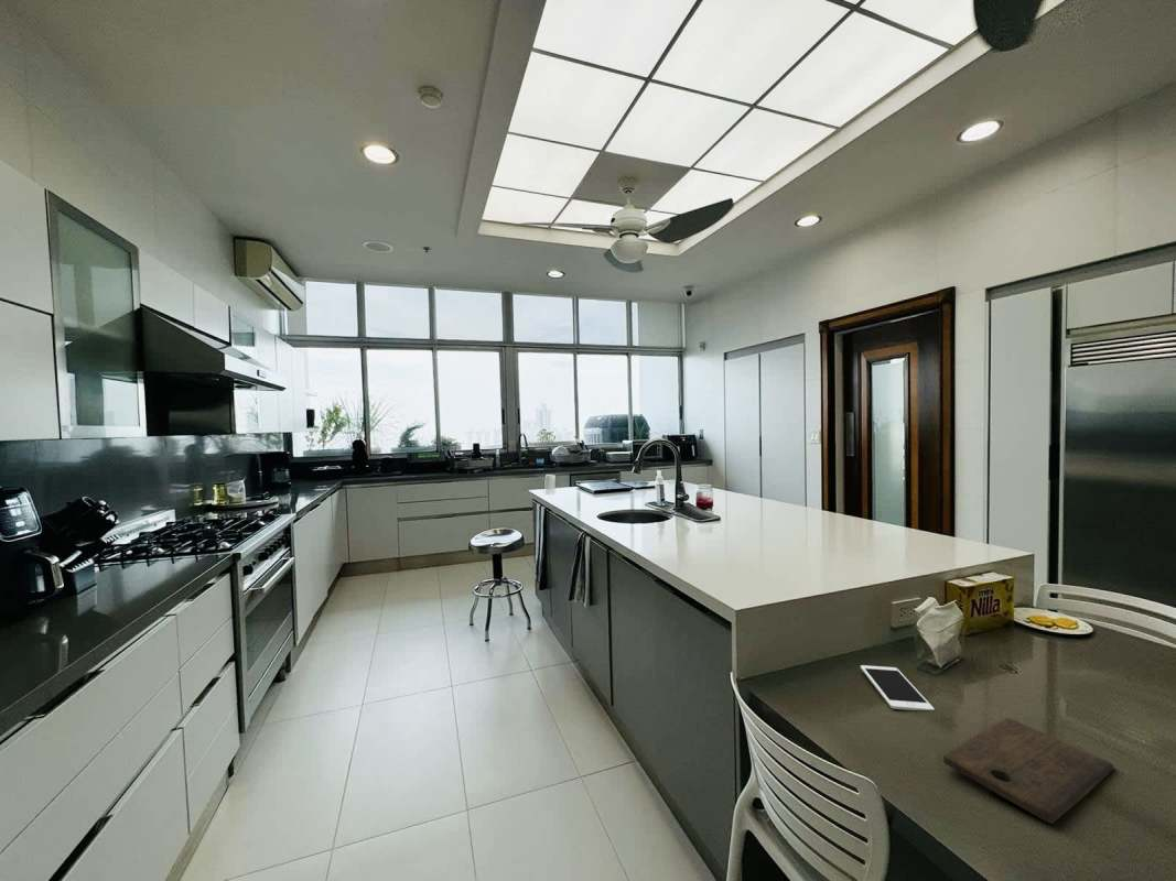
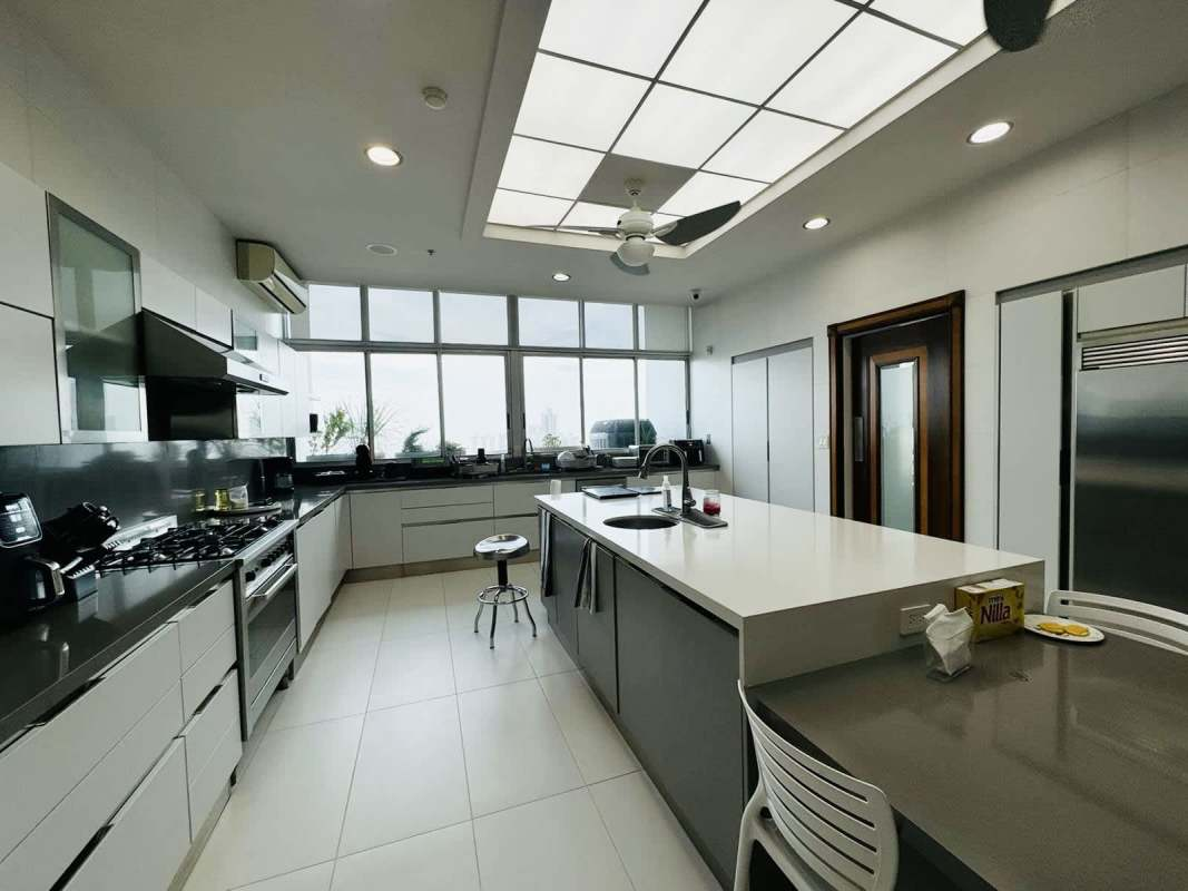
- cutting board [942,717,1114,825]
- cell phone [860,664,936,711]
